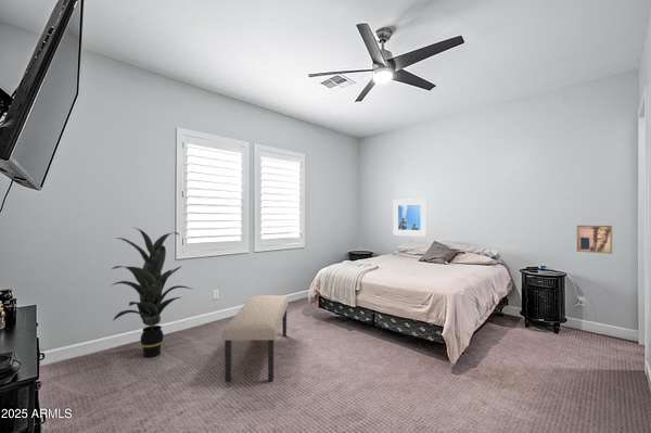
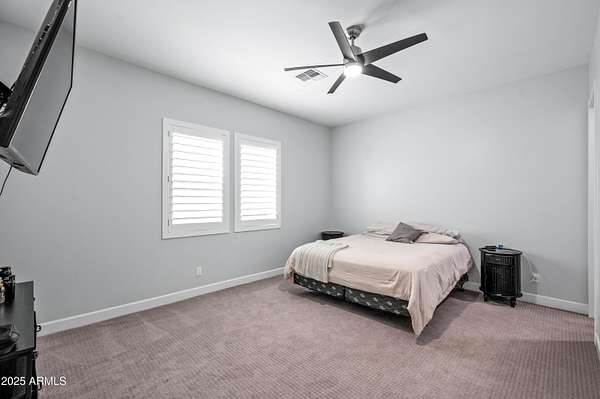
- wall art [576,225,613,255]
- indoor plant [111,226,194,358]
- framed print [392,198,427,238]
- bench [222,294,289,382]
